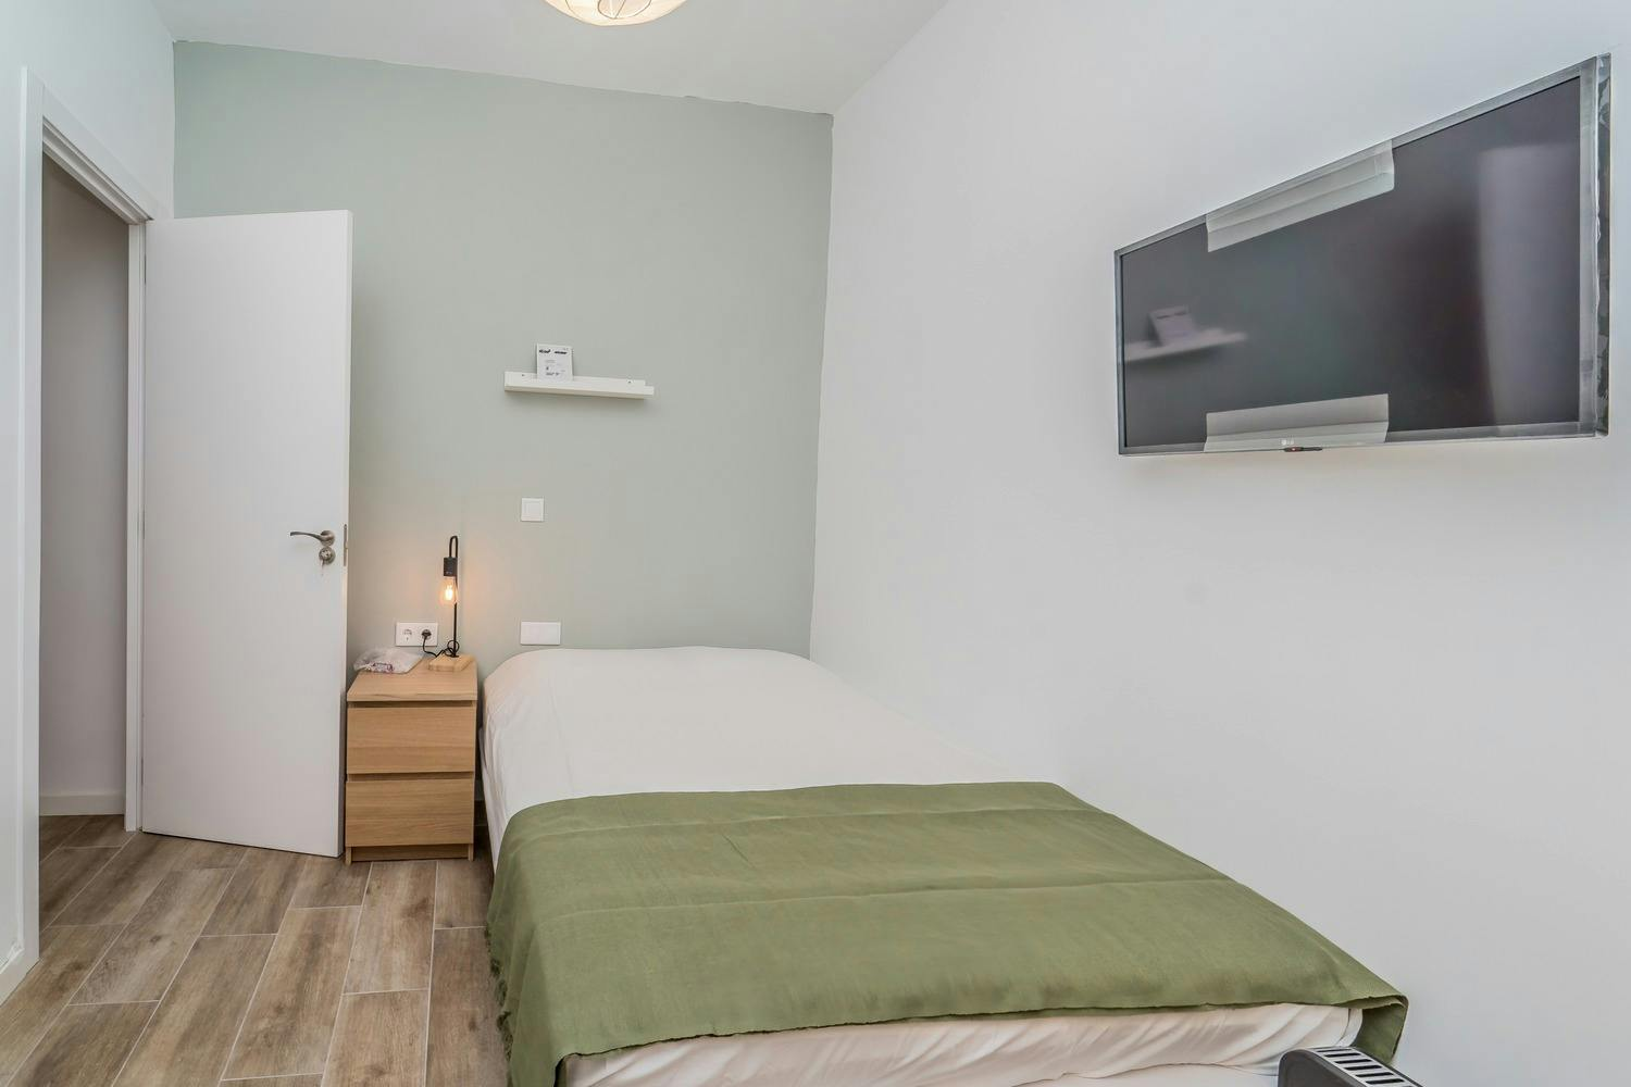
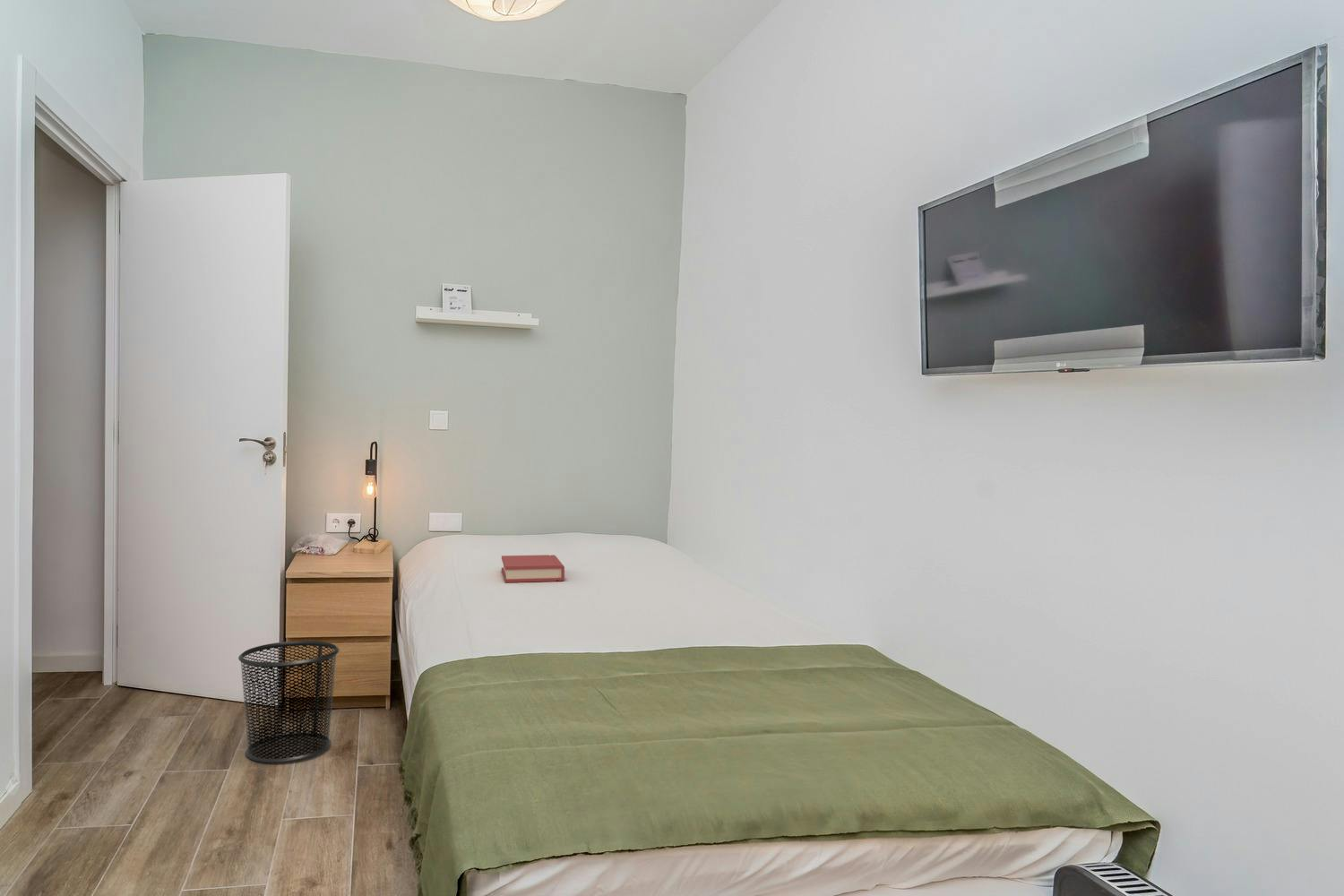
+ hardback book [501,554,565,583]
+ waste bin [237,640,340,764]
